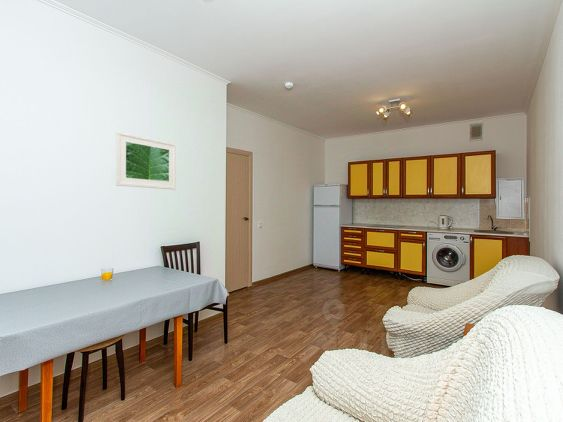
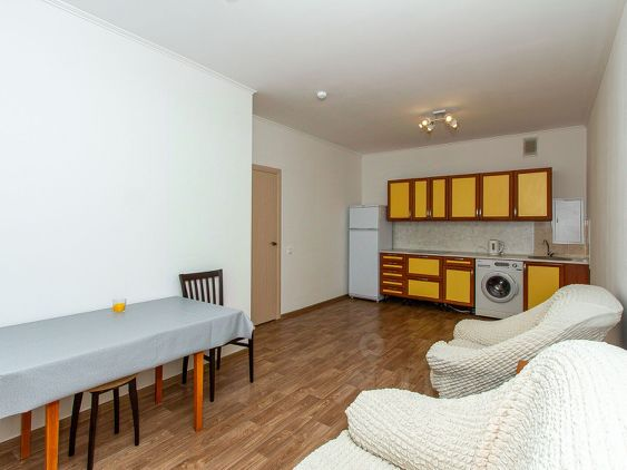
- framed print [115,131,177,191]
